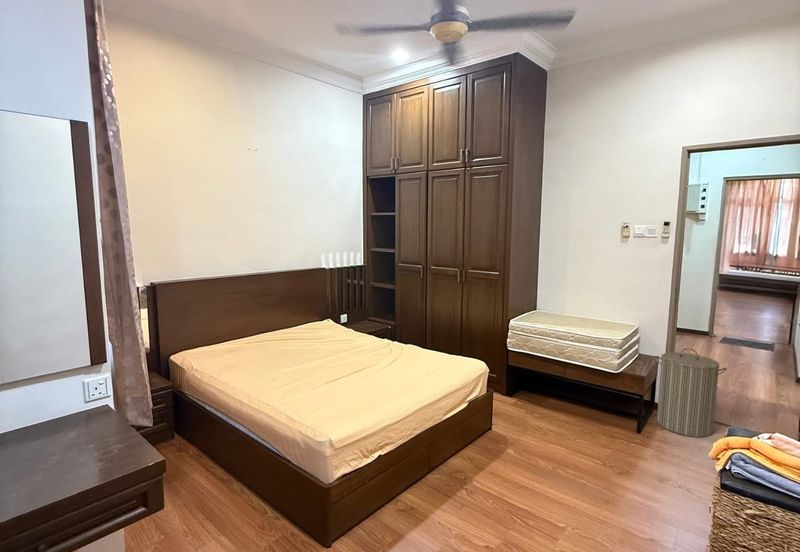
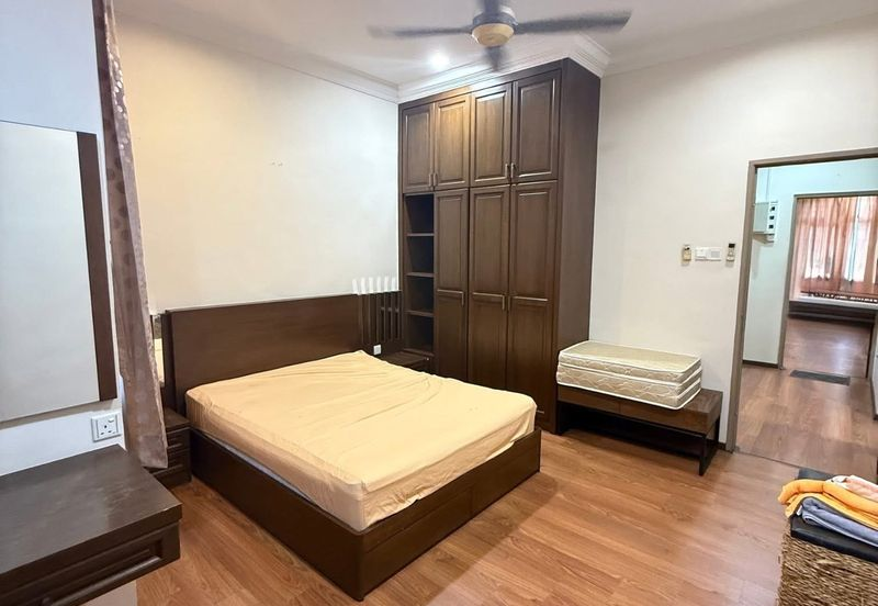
- laundry hamper [654,347,728,438]
